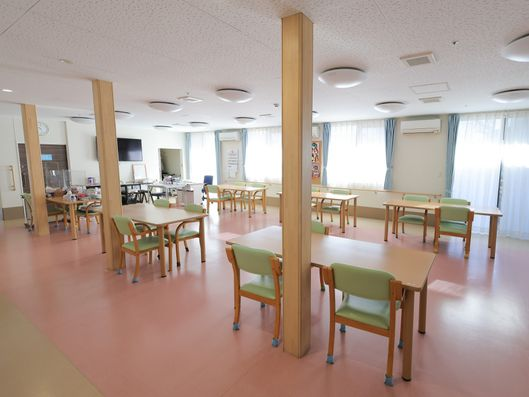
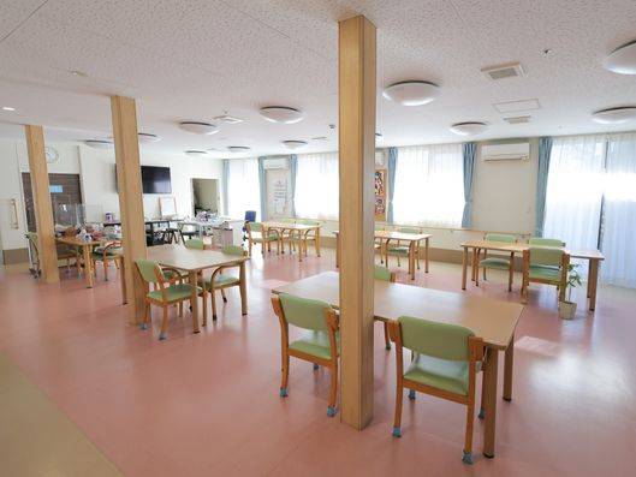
+ house plant [549,263,583,321]
